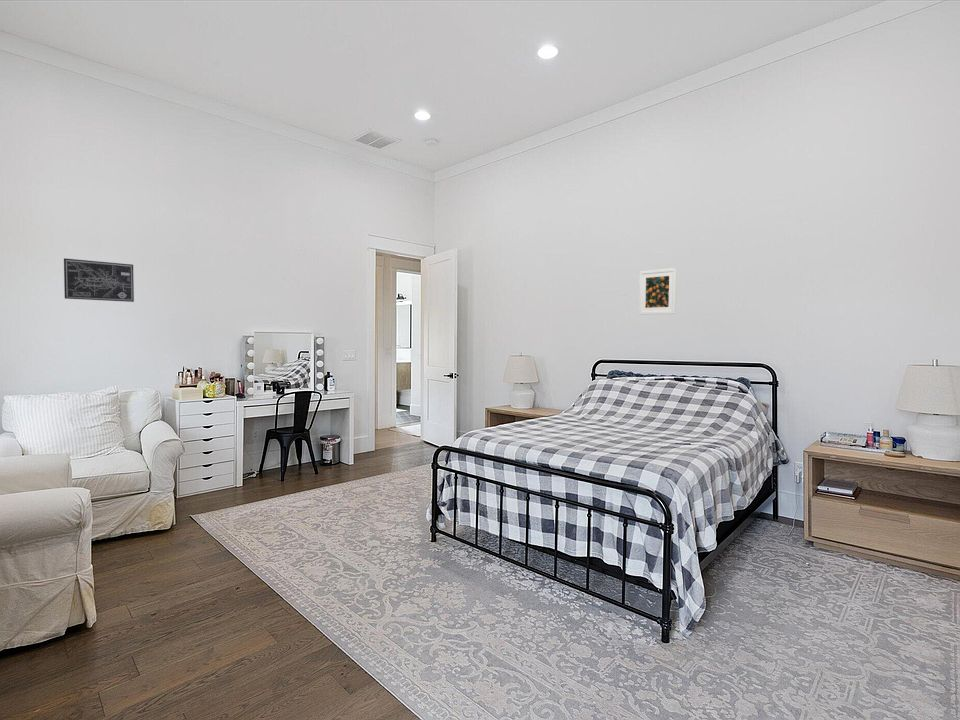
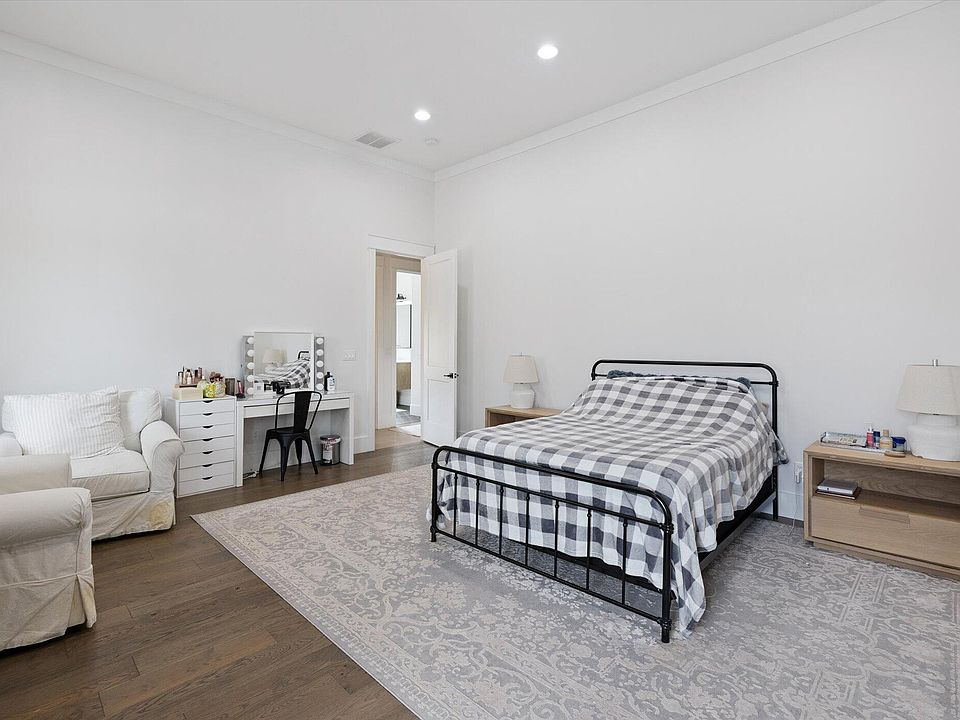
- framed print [638,267,678,316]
- wall art [63,258,135,303]
